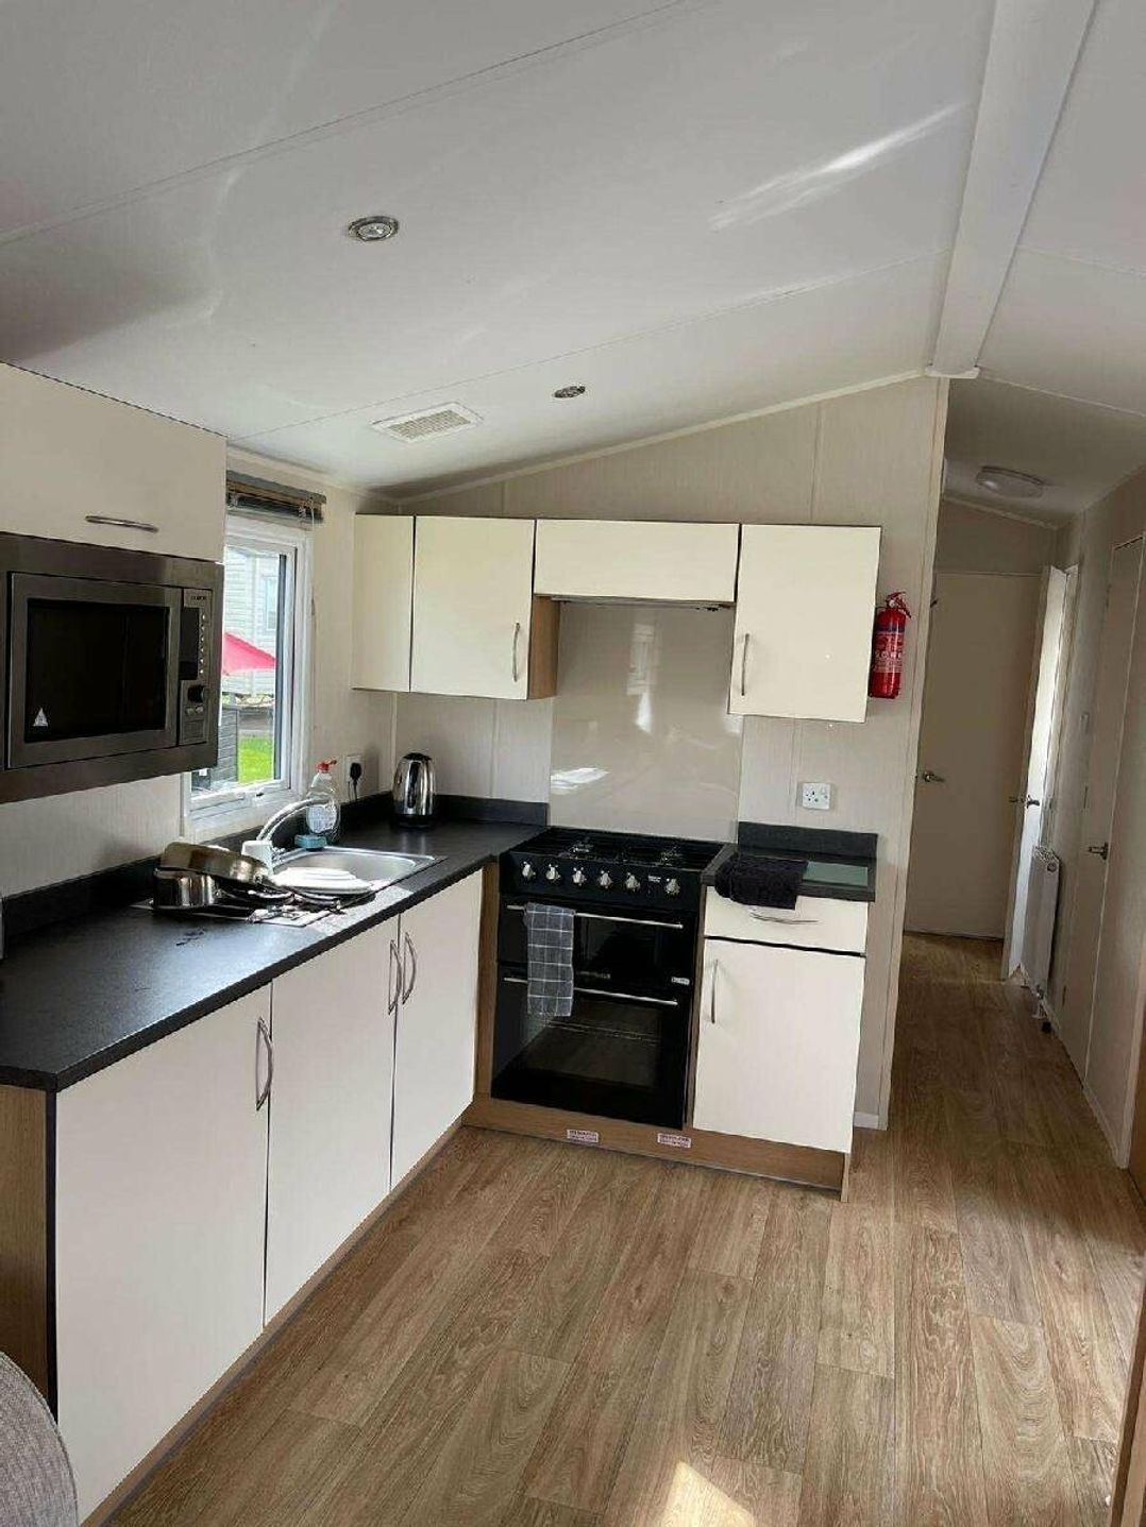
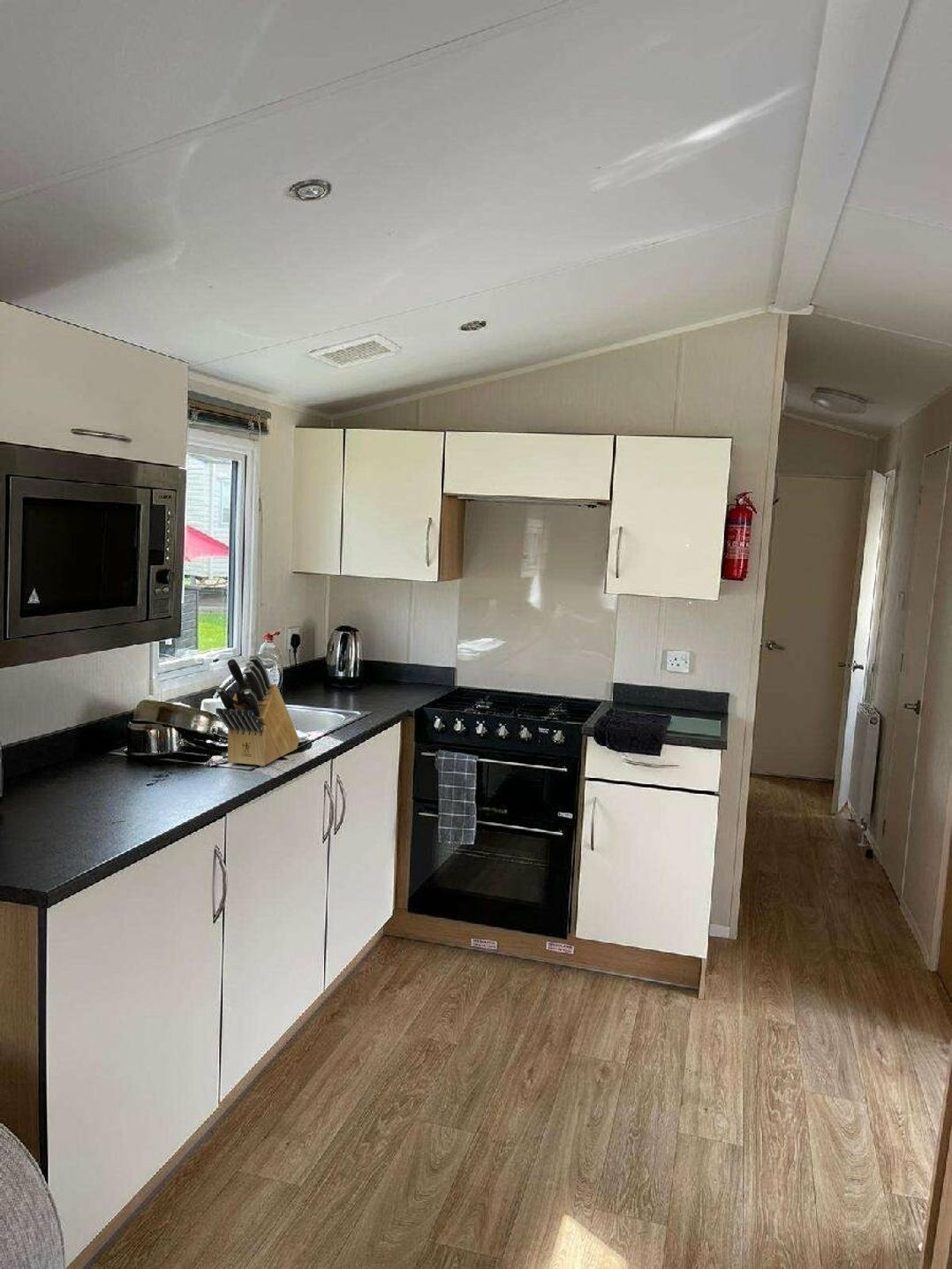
+ knife block [215,653,300,767]
